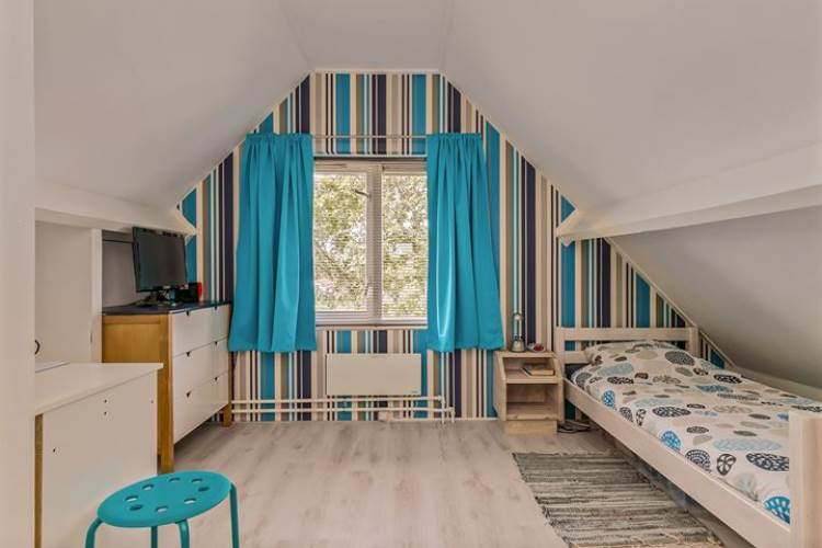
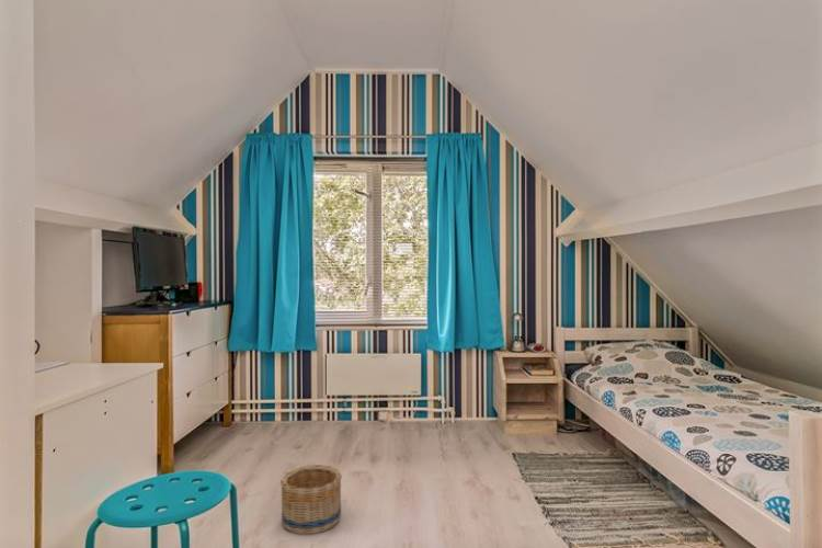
+ basket [279,464,343,535]
